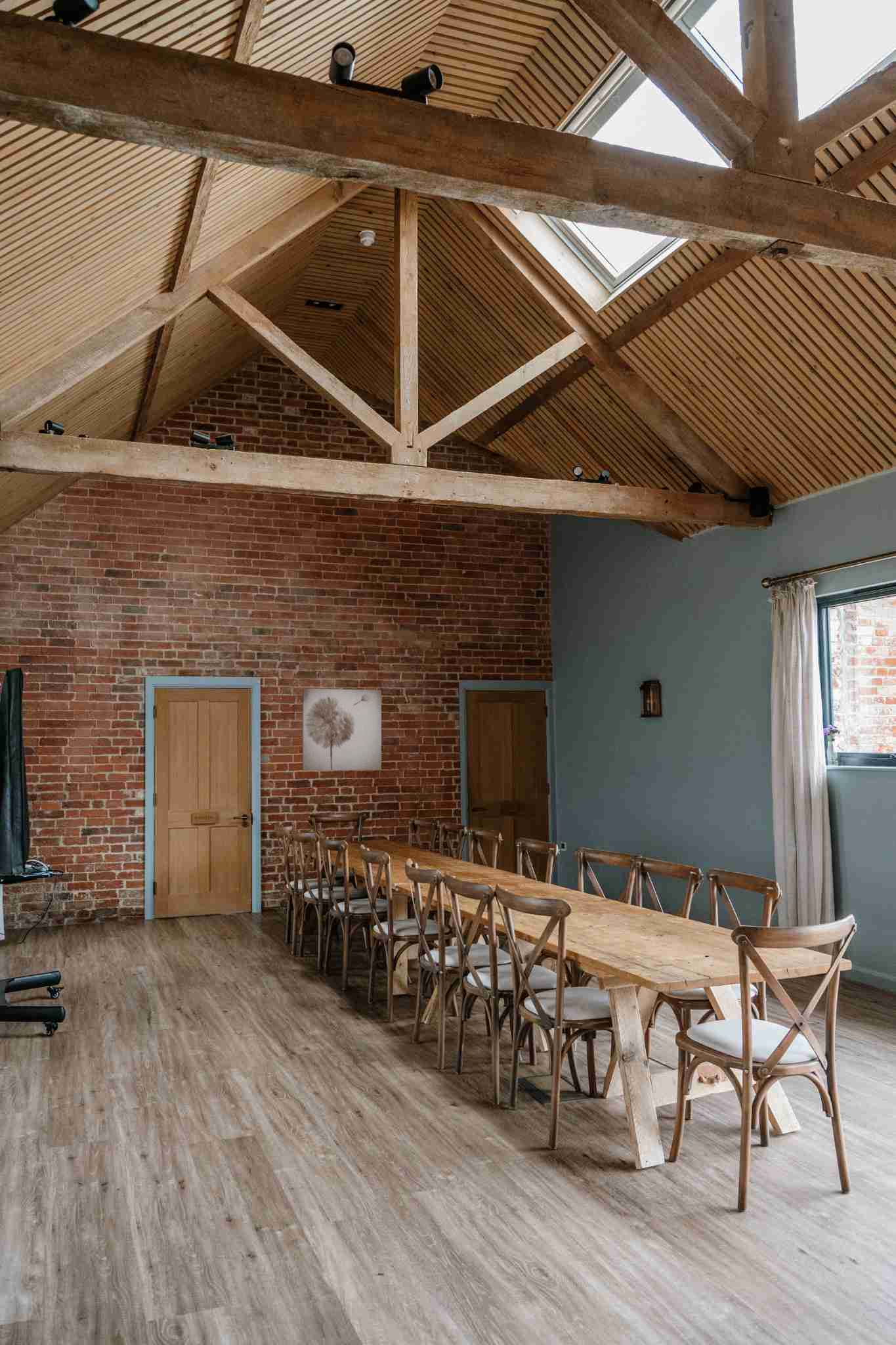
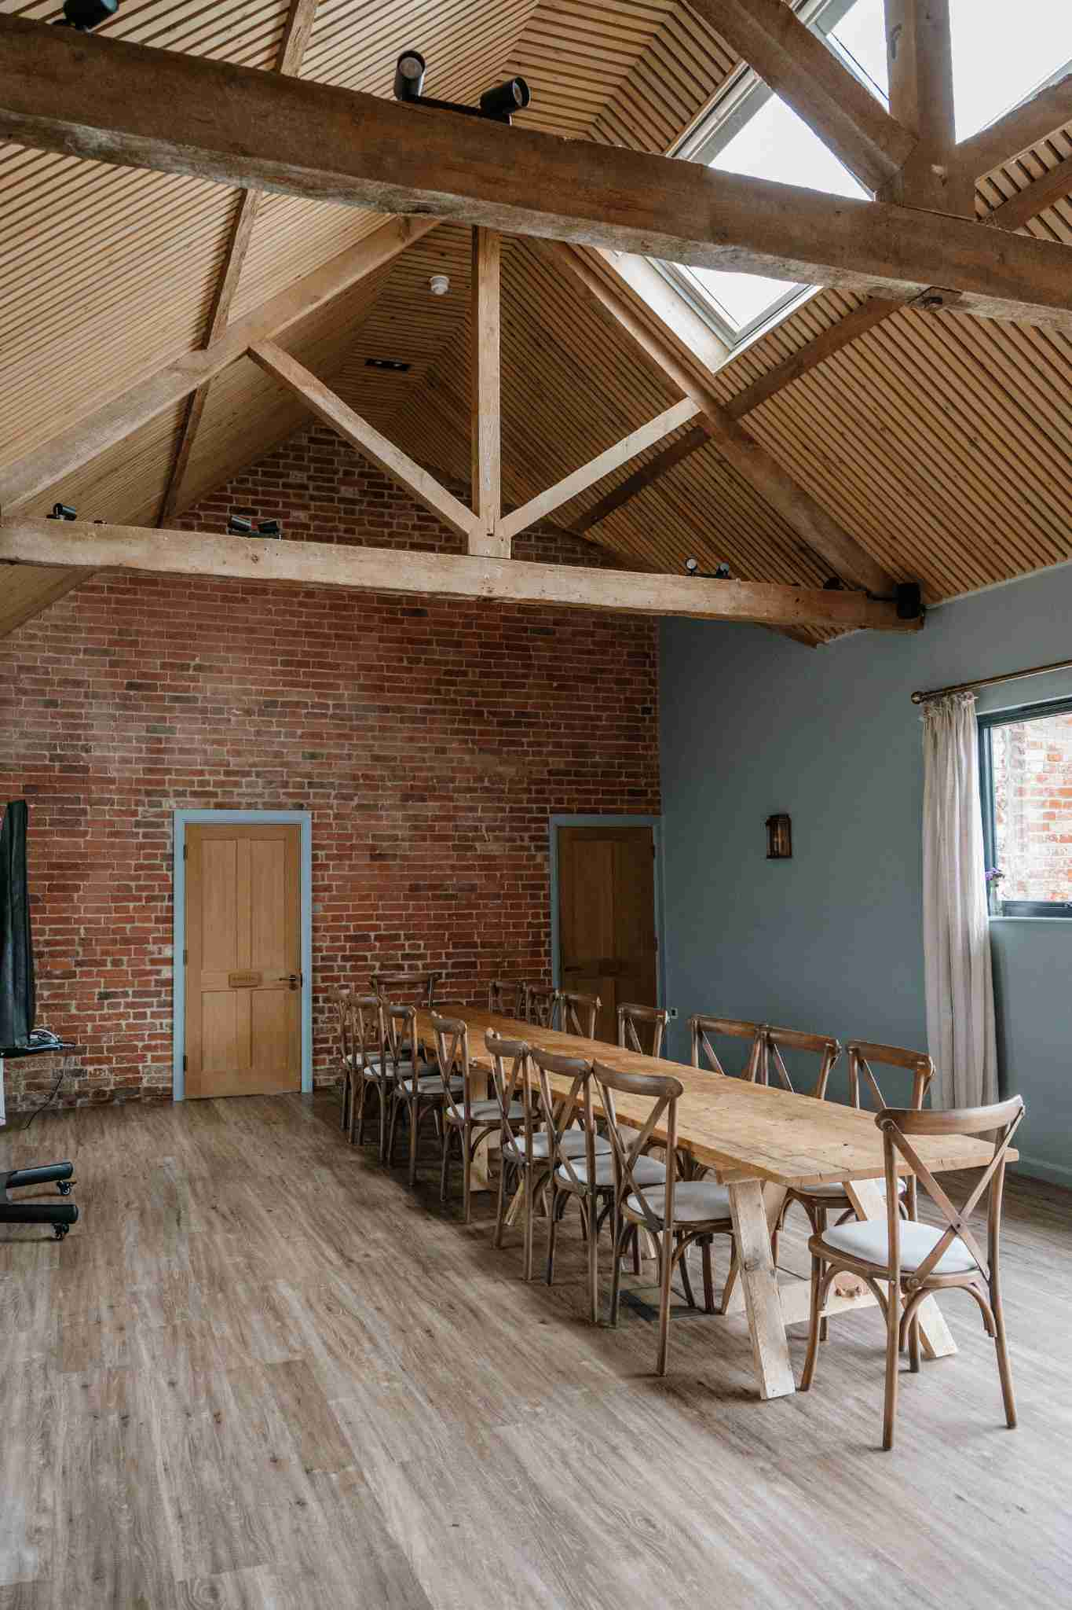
- wall art [302,688,382,772]
